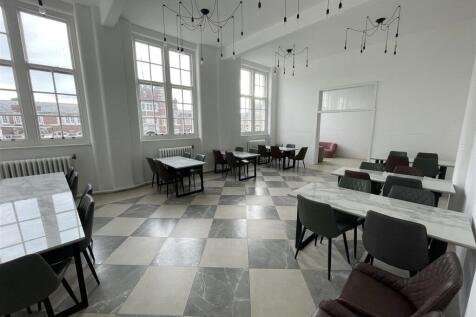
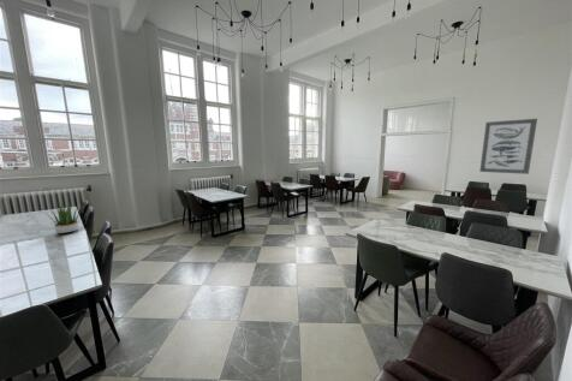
+ potted plant [40,202,87,234]
+ wall art [478,118,538,175]
